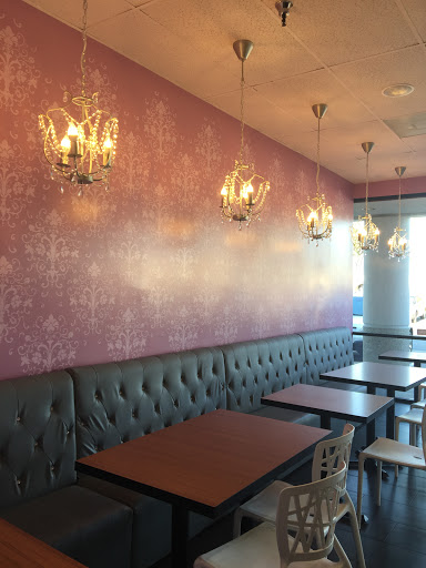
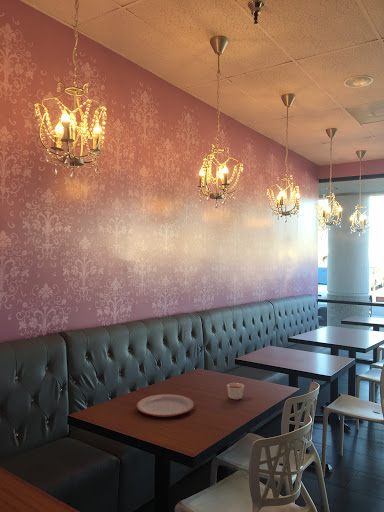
+ plate [136,393,195,418]
+ candle [226,382,245,400]
